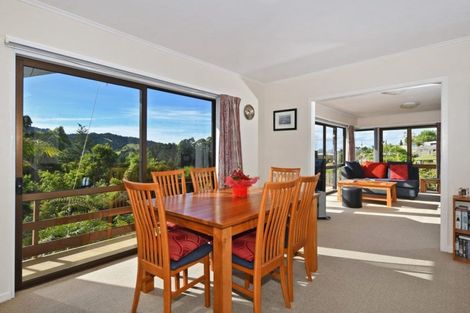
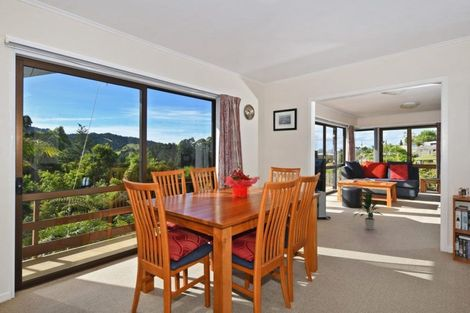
+ indoor plant [353,192,386,231]
